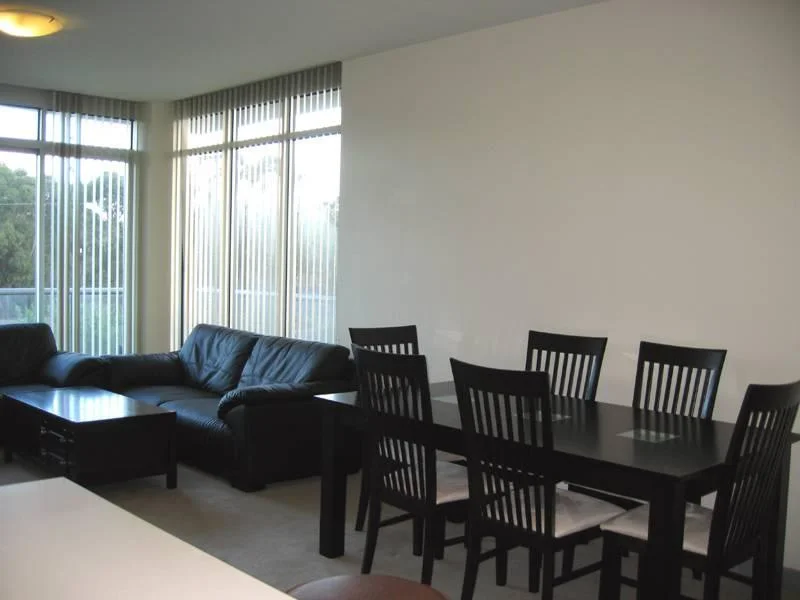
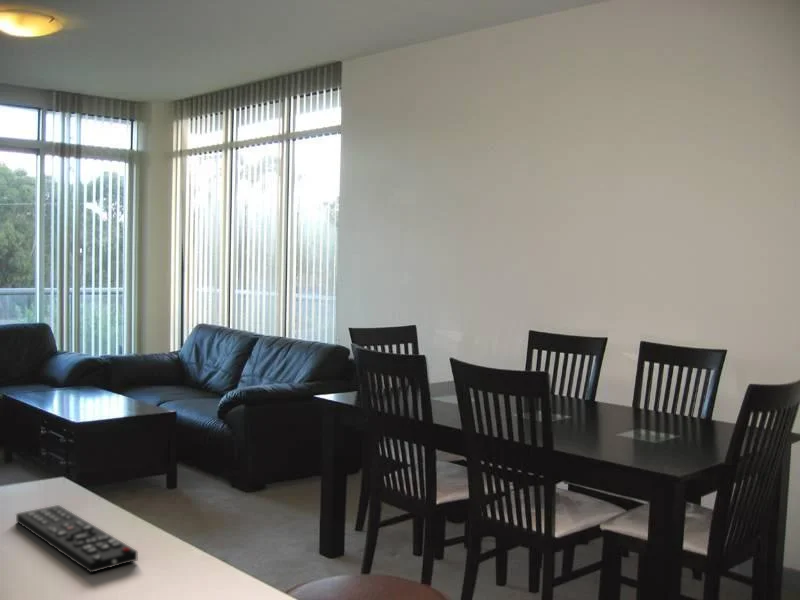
+ remote control [15,504,139,574]
